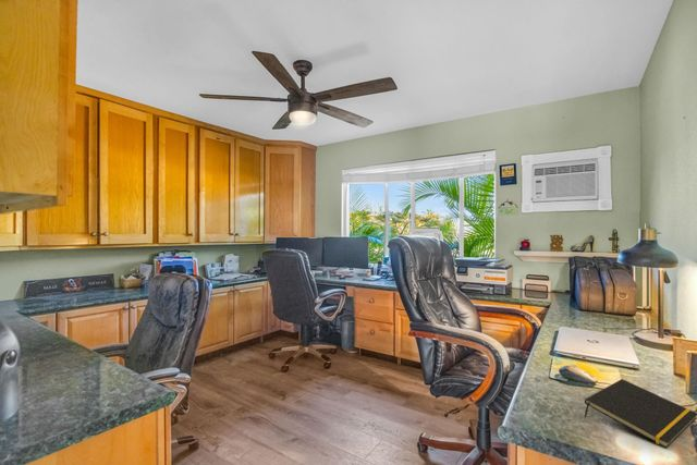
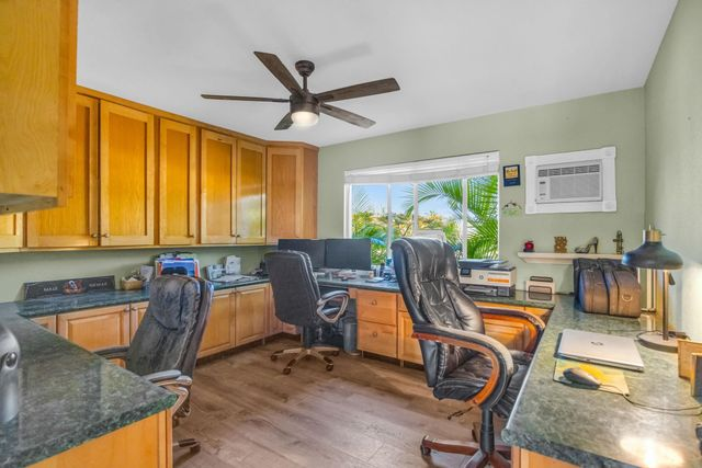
- notepad [584,378,697,449]
